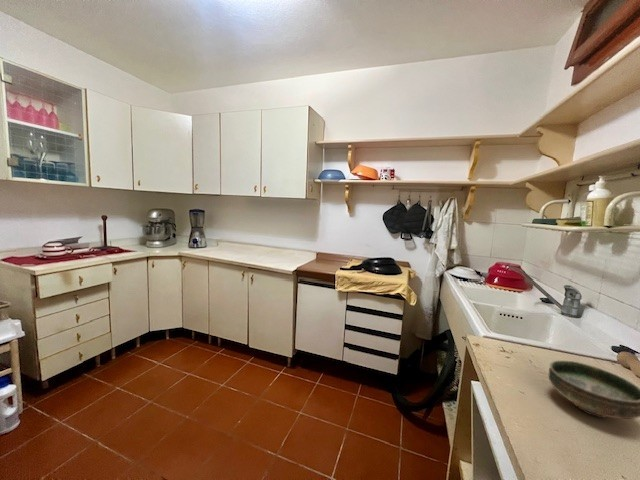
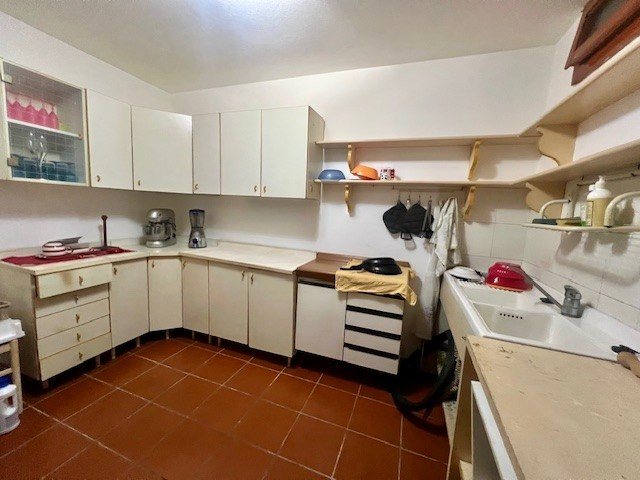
- bowl [548,359,640,420]
